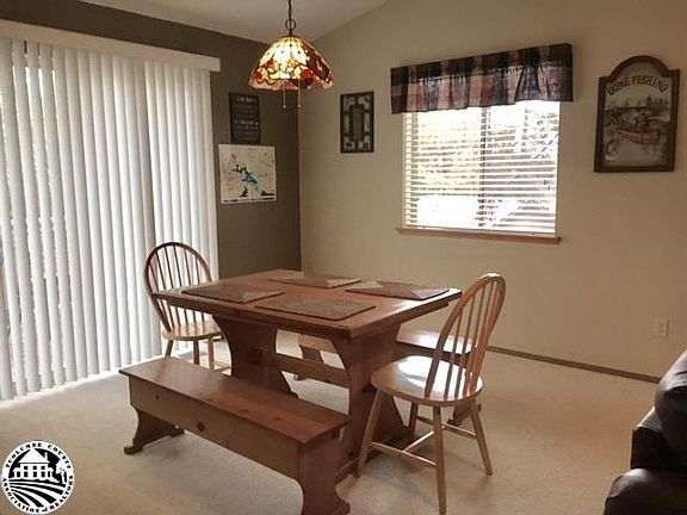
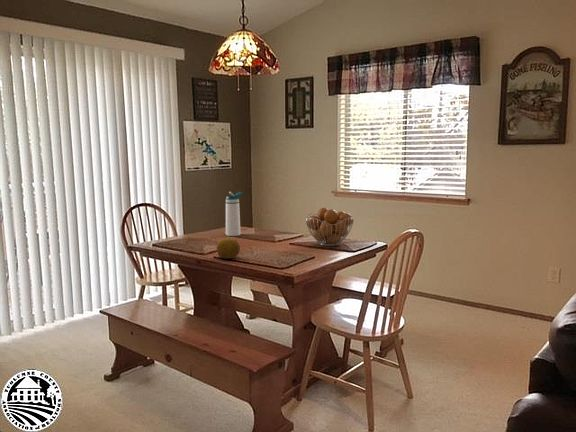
+ water bottle [225,191,244,237]
+ fruit basket [305,207,355,247]
+ fruit [216,237,241,260]
